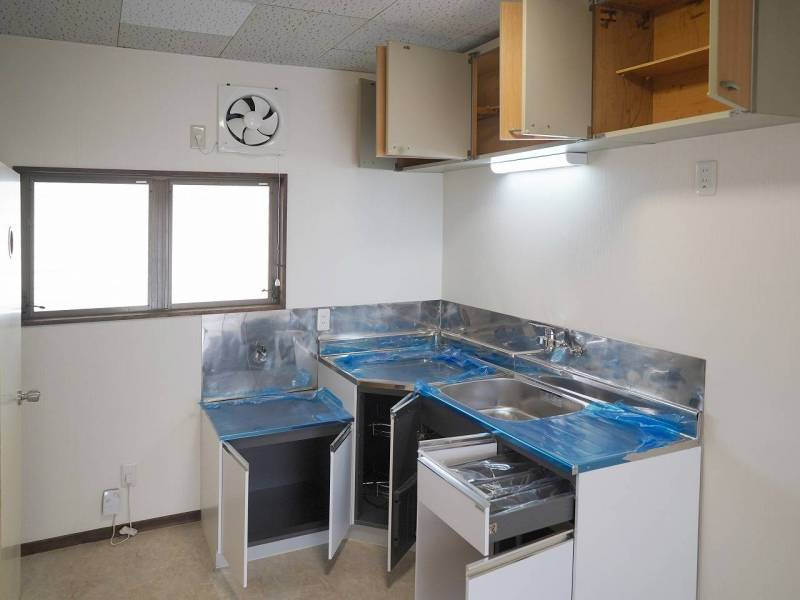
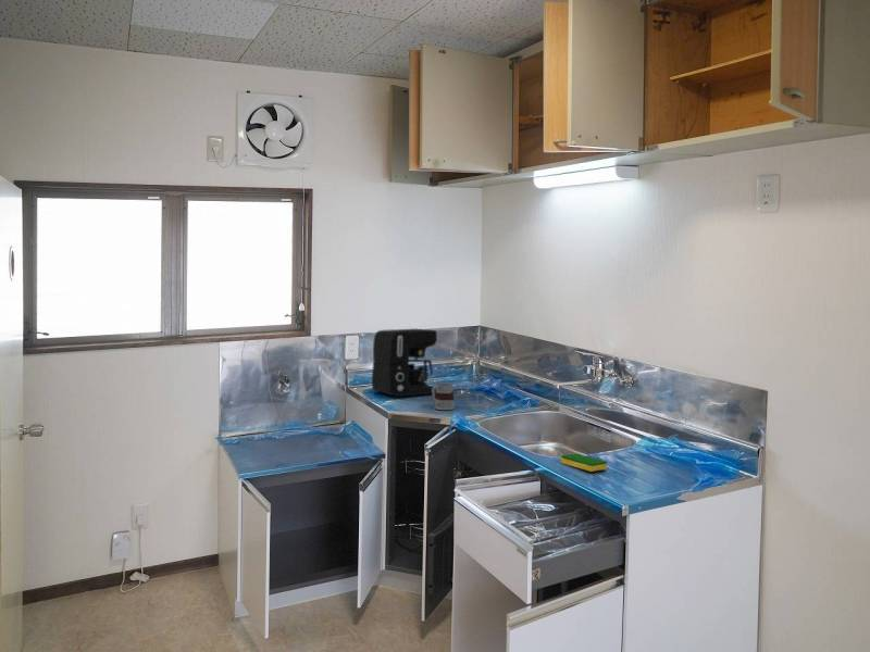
+ dish sponge [560,452,608,473]
+ coffee maker [371,328,438,397]
+ mug [432,383,456,411]
